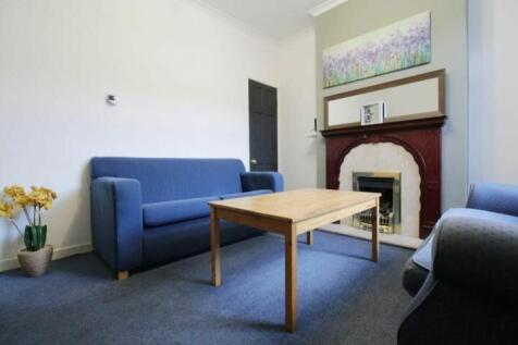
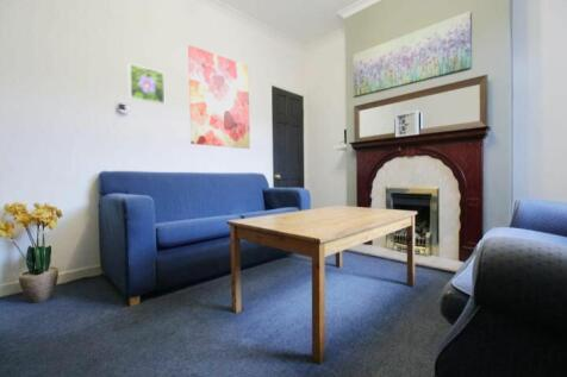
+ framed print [127,62,166,106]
+ wall art [187,44,251,150]
